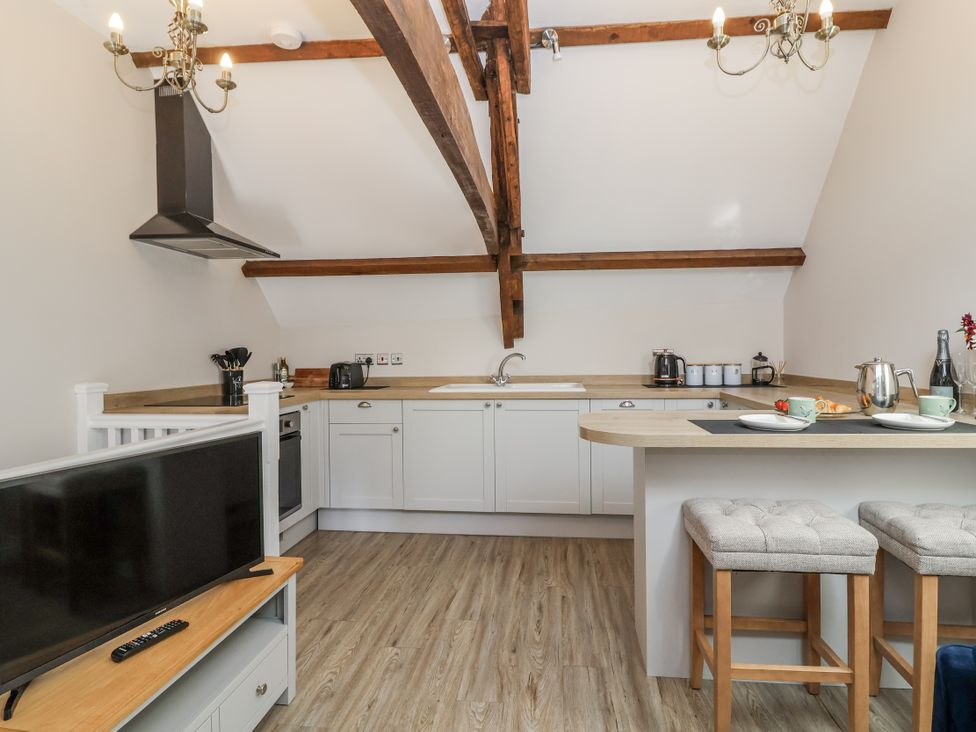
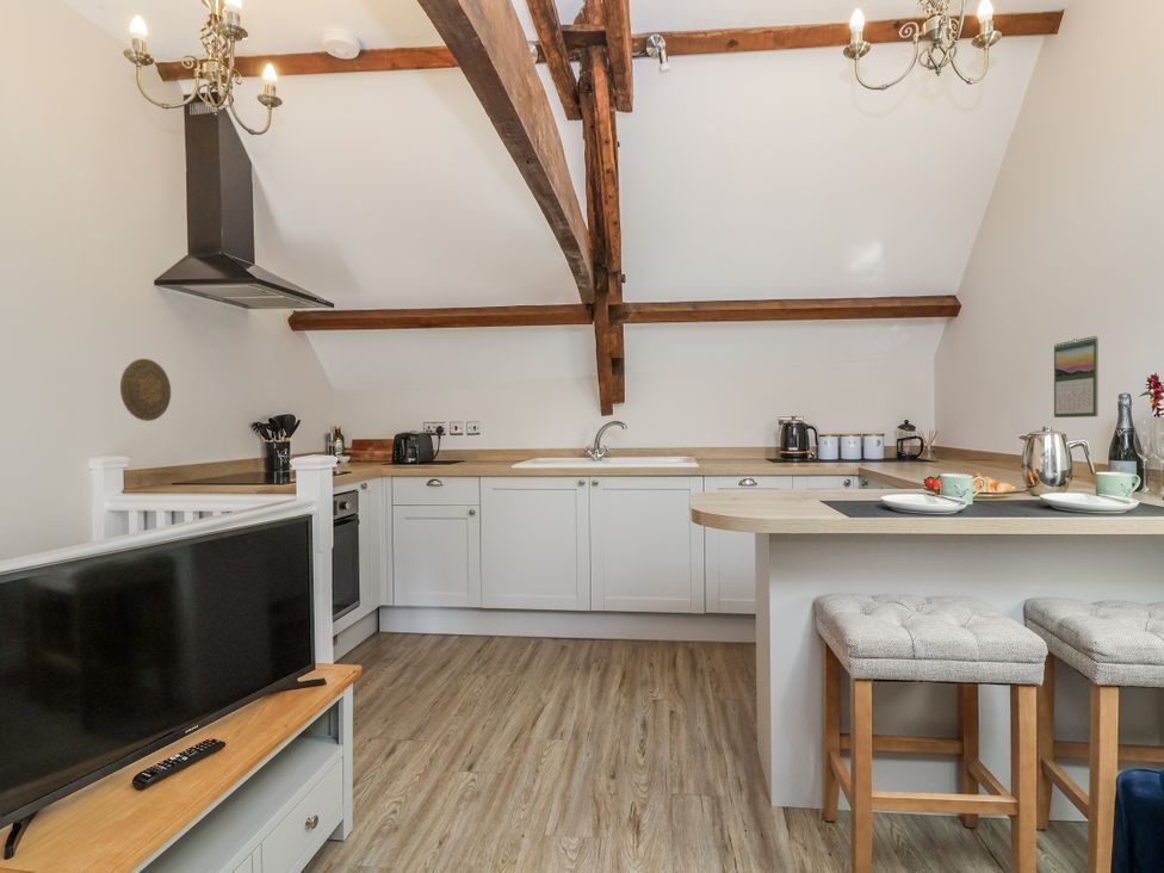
+ decorative plate [119,358,172,422]
+ calendar [1053,335,1100,419]
